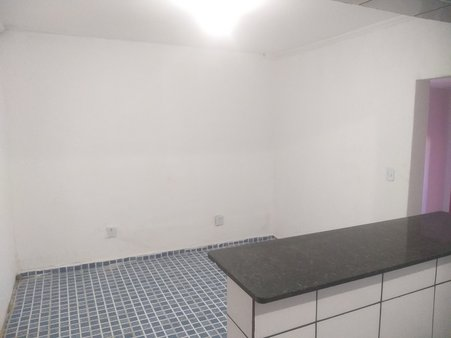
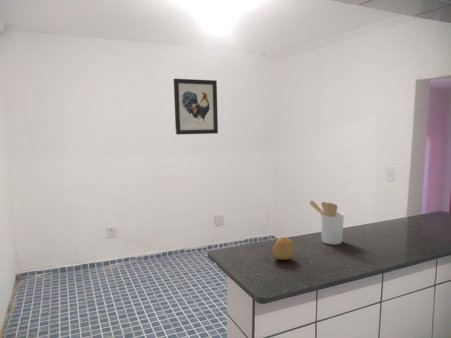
+ utensil holder [308,200,345,246]
+ fruit [272,237,296,261]
+ wall art [173,78,219,135]
